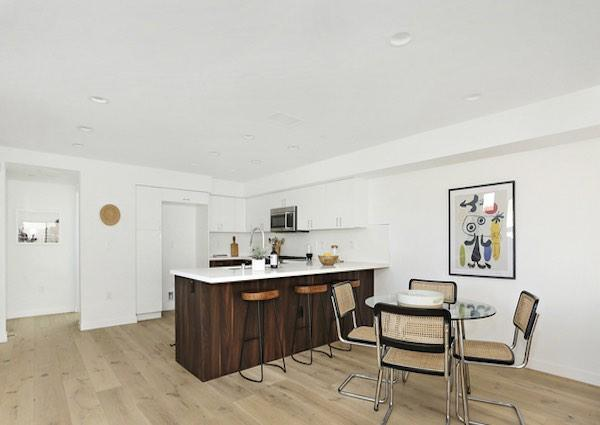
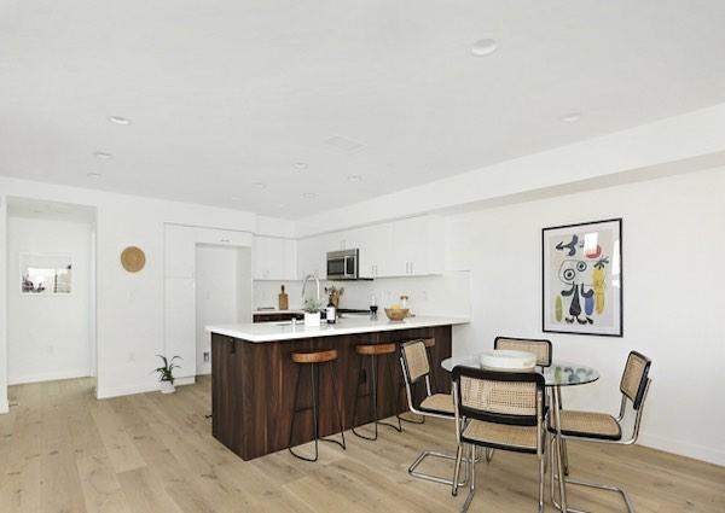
+ house plant [147,354,184,395]
